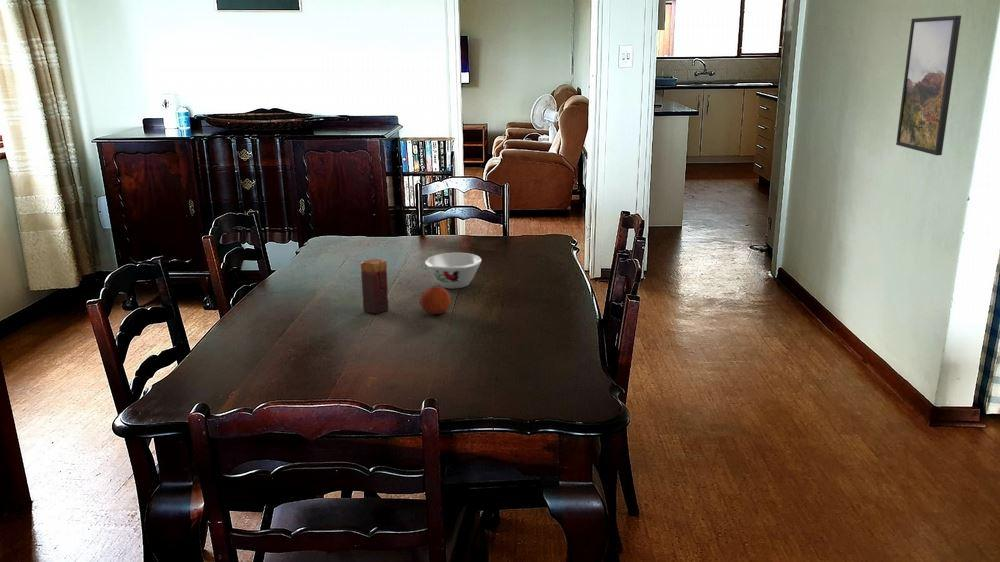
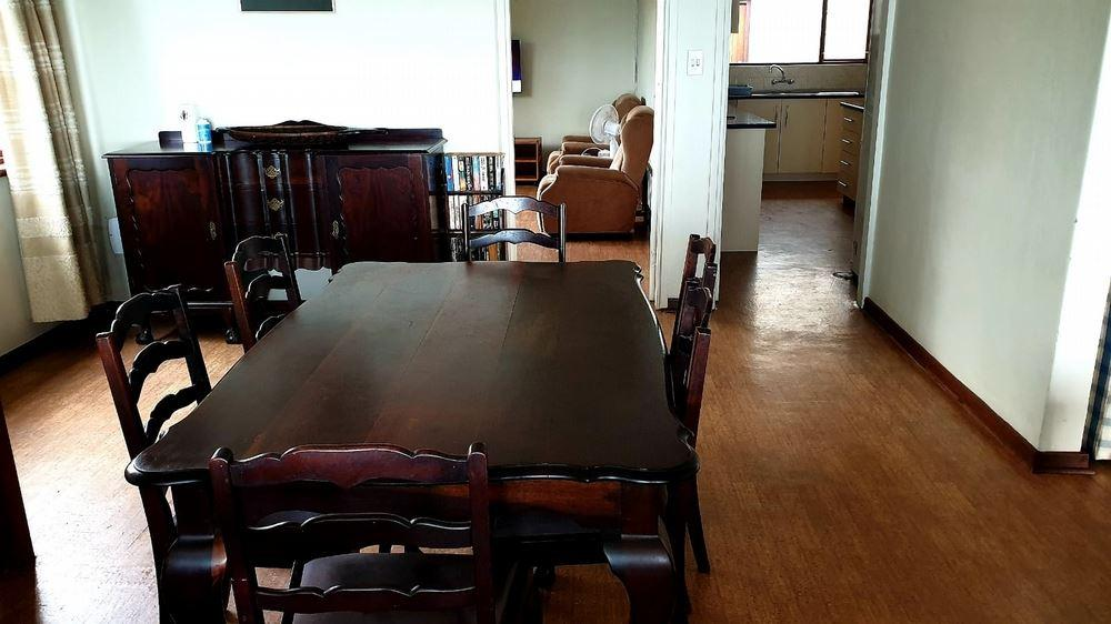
- bowl [424,252,482,289]
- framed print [895,14,962,156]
- candle [360,257,390,315]
- fruit [419,285,452,315]
